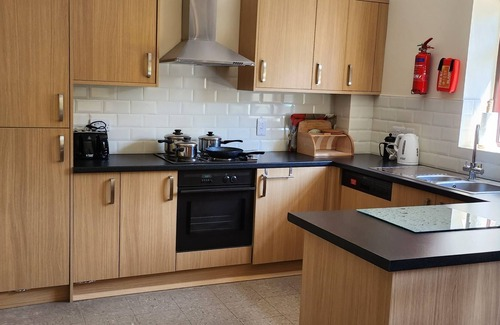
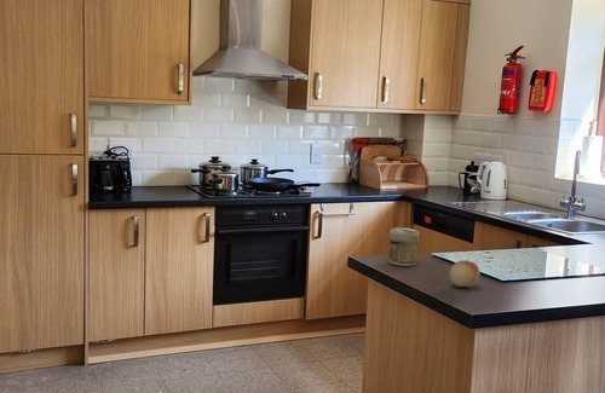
+ fruit [449,259,480,289]
+ jar [388,226,420,267]
